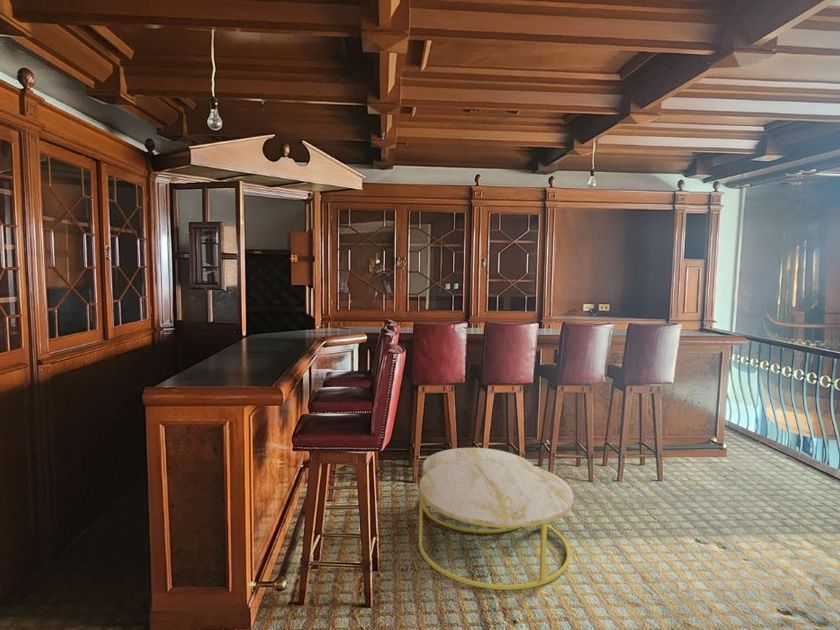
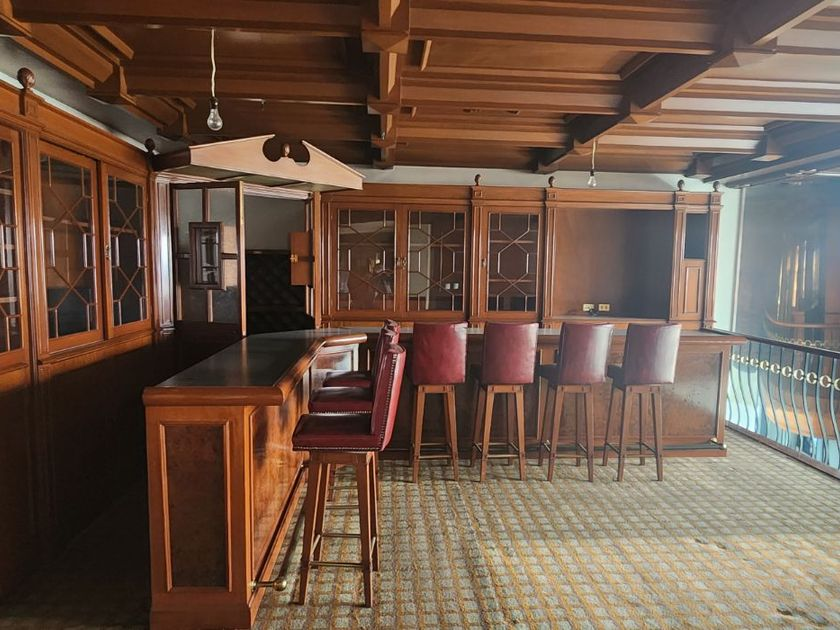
- coffee table [418,447,574,591]
